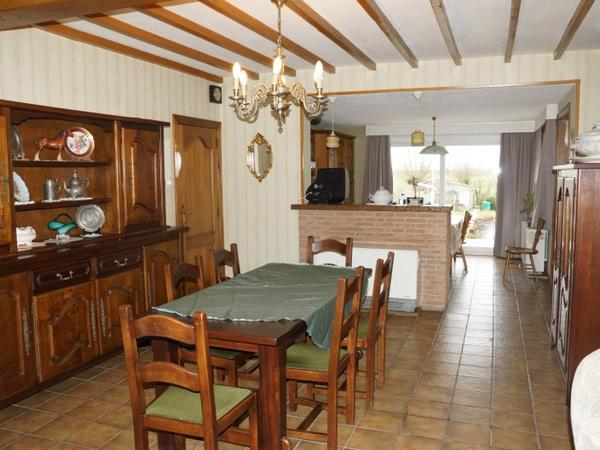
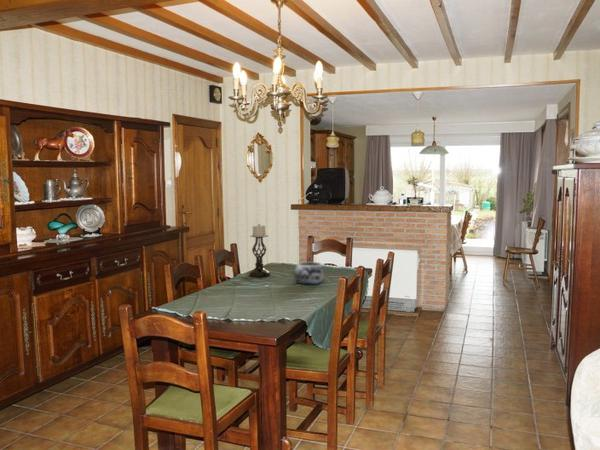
+ decorative bowl [293,261,326,285]
+ candle holder [248,223,271,278]
